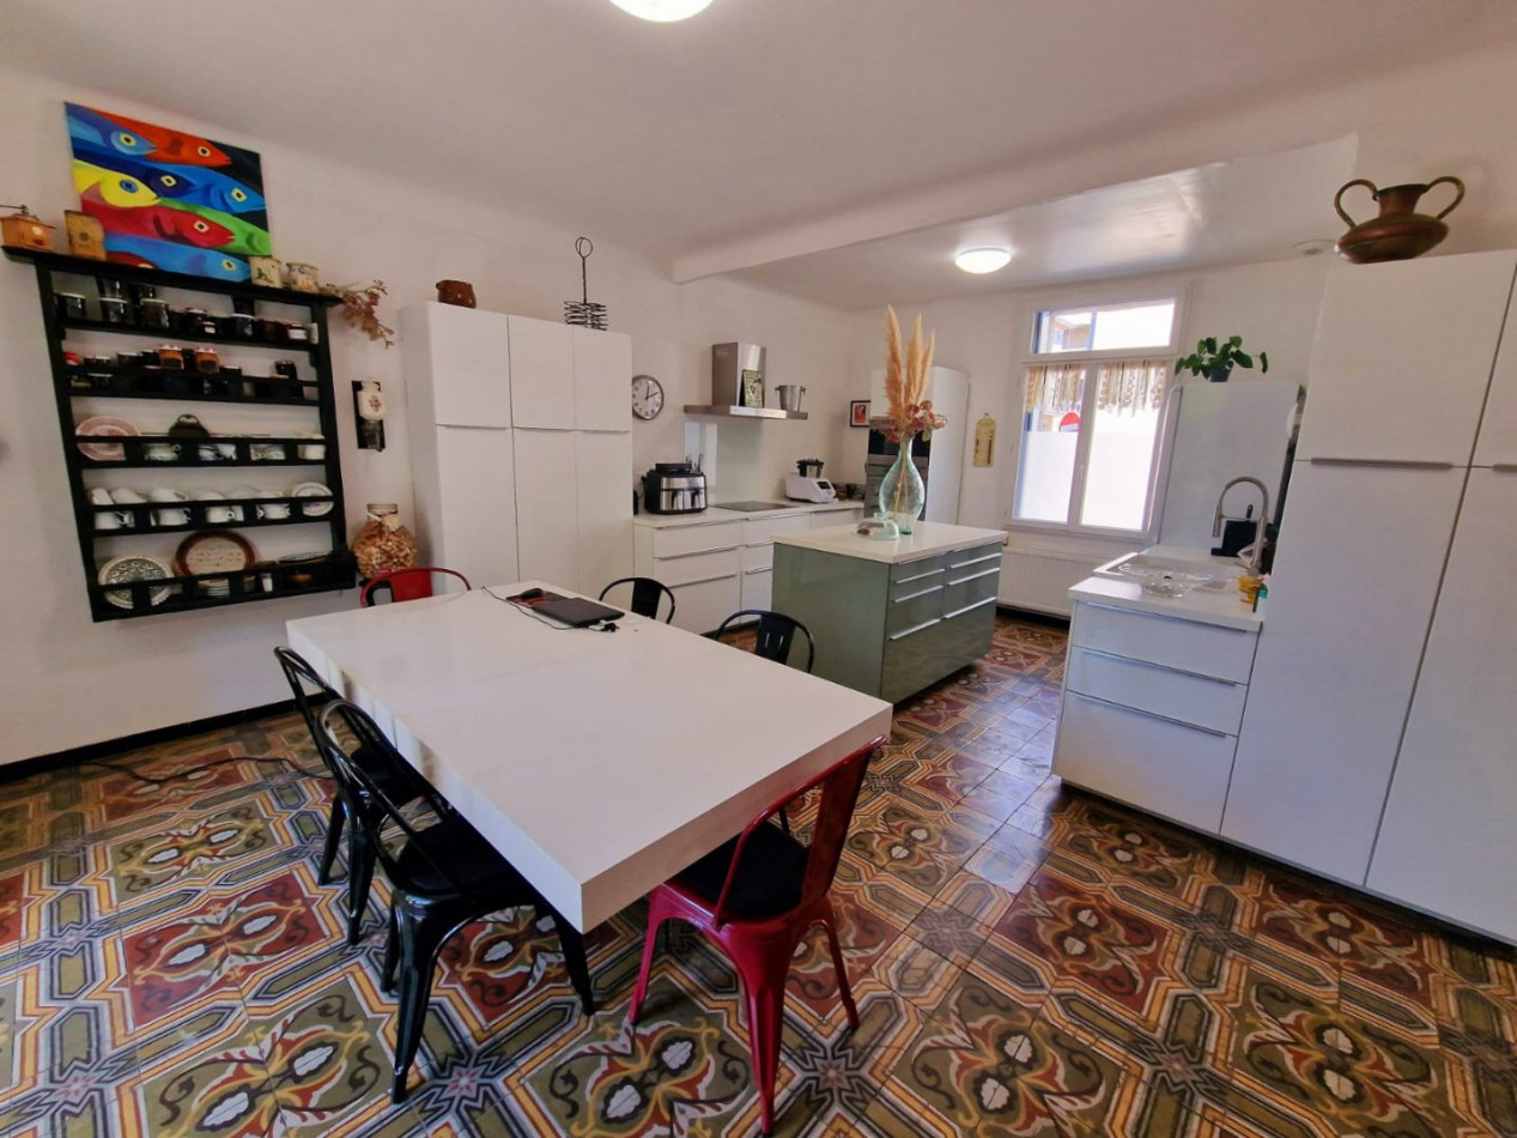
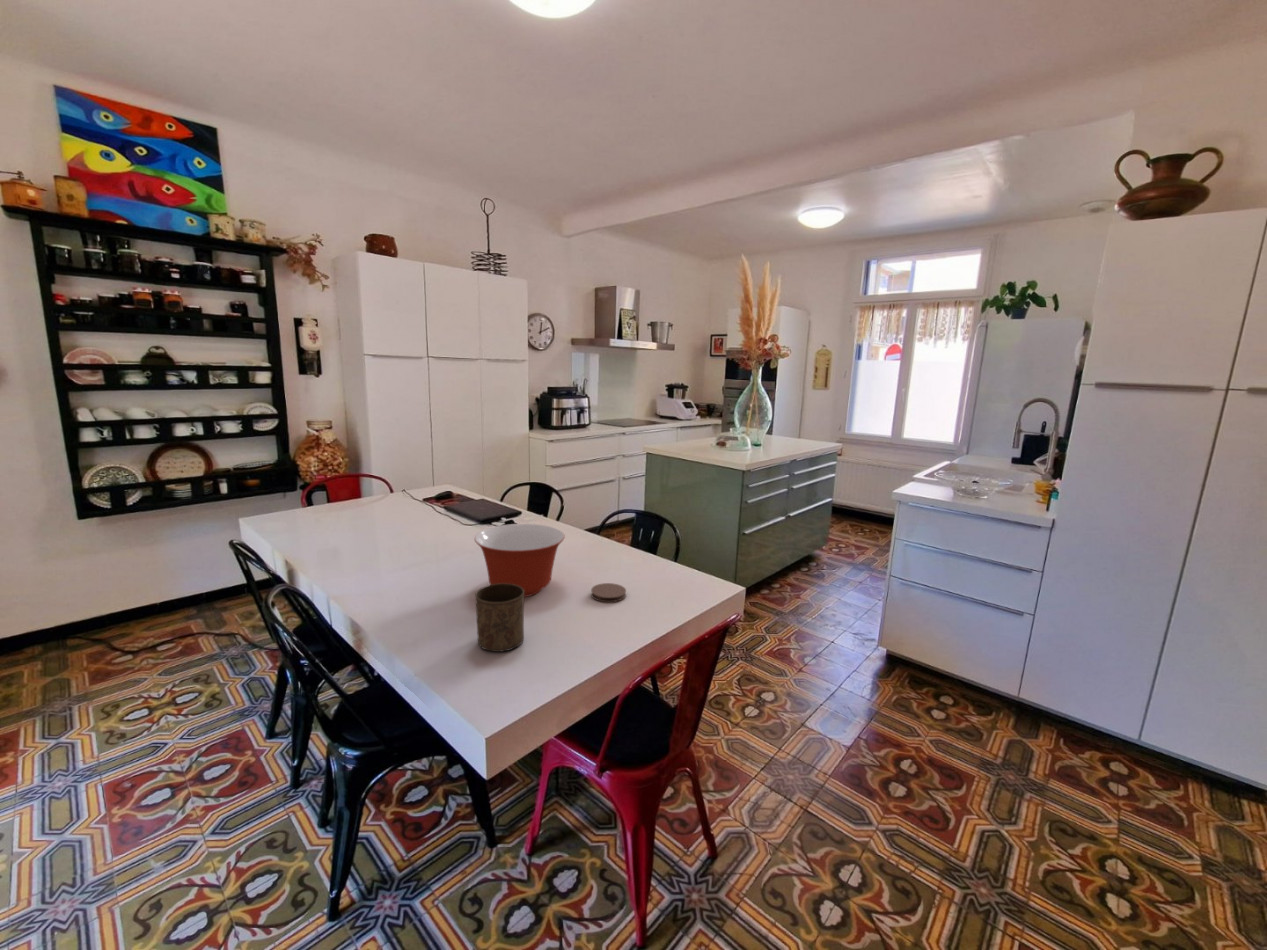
+ cup [474,583,525,653]
+ coaster [590,582,627,603]
+ mixing bowl [473,523,566,598]
